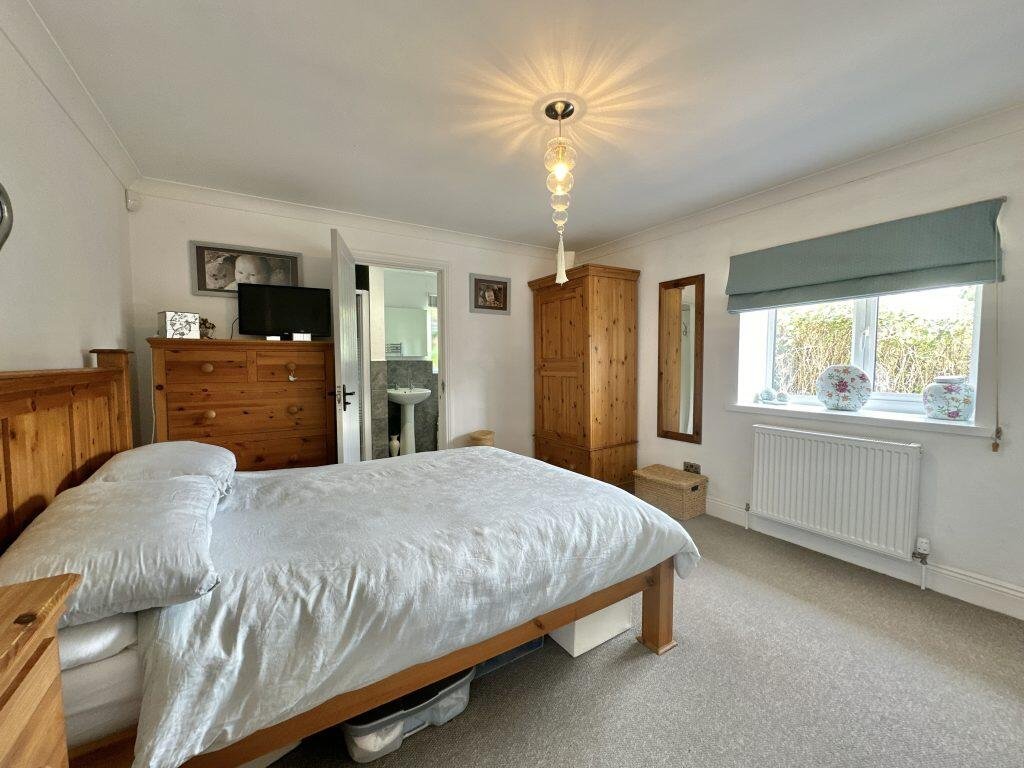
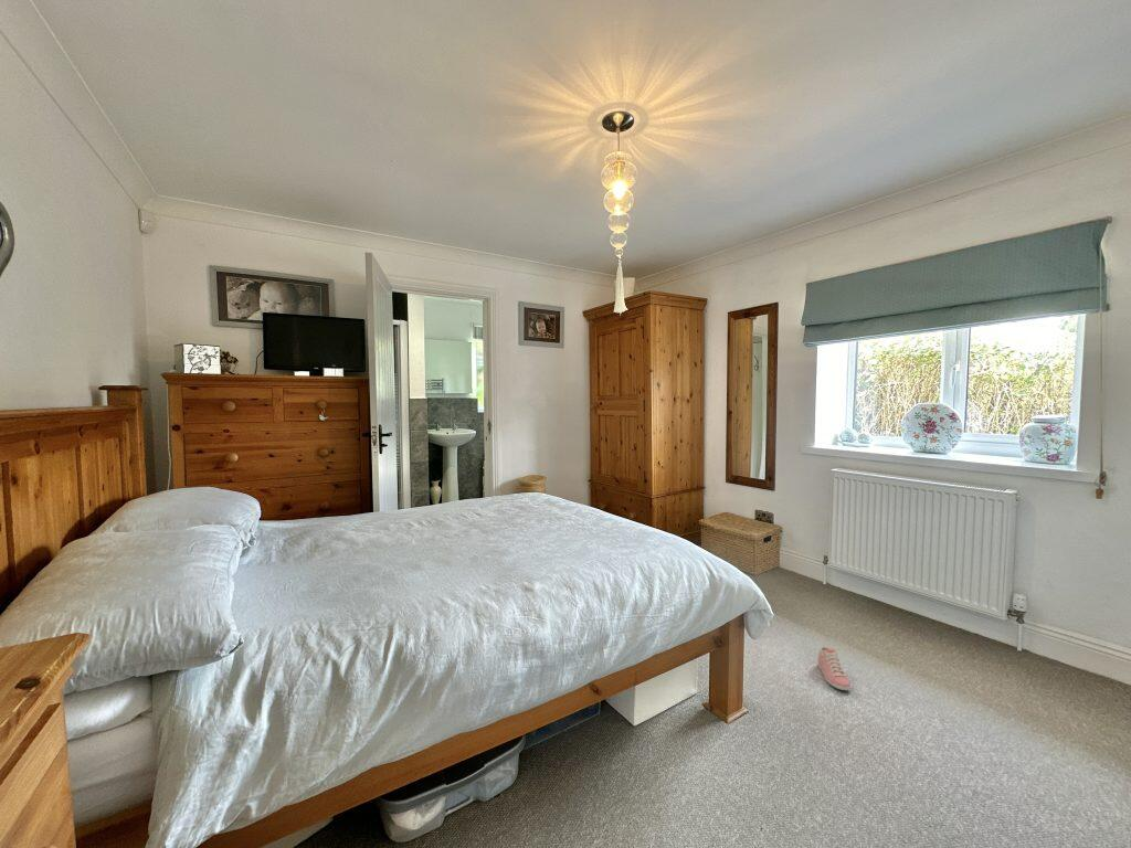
+ sneaker [816,646,852,691]
